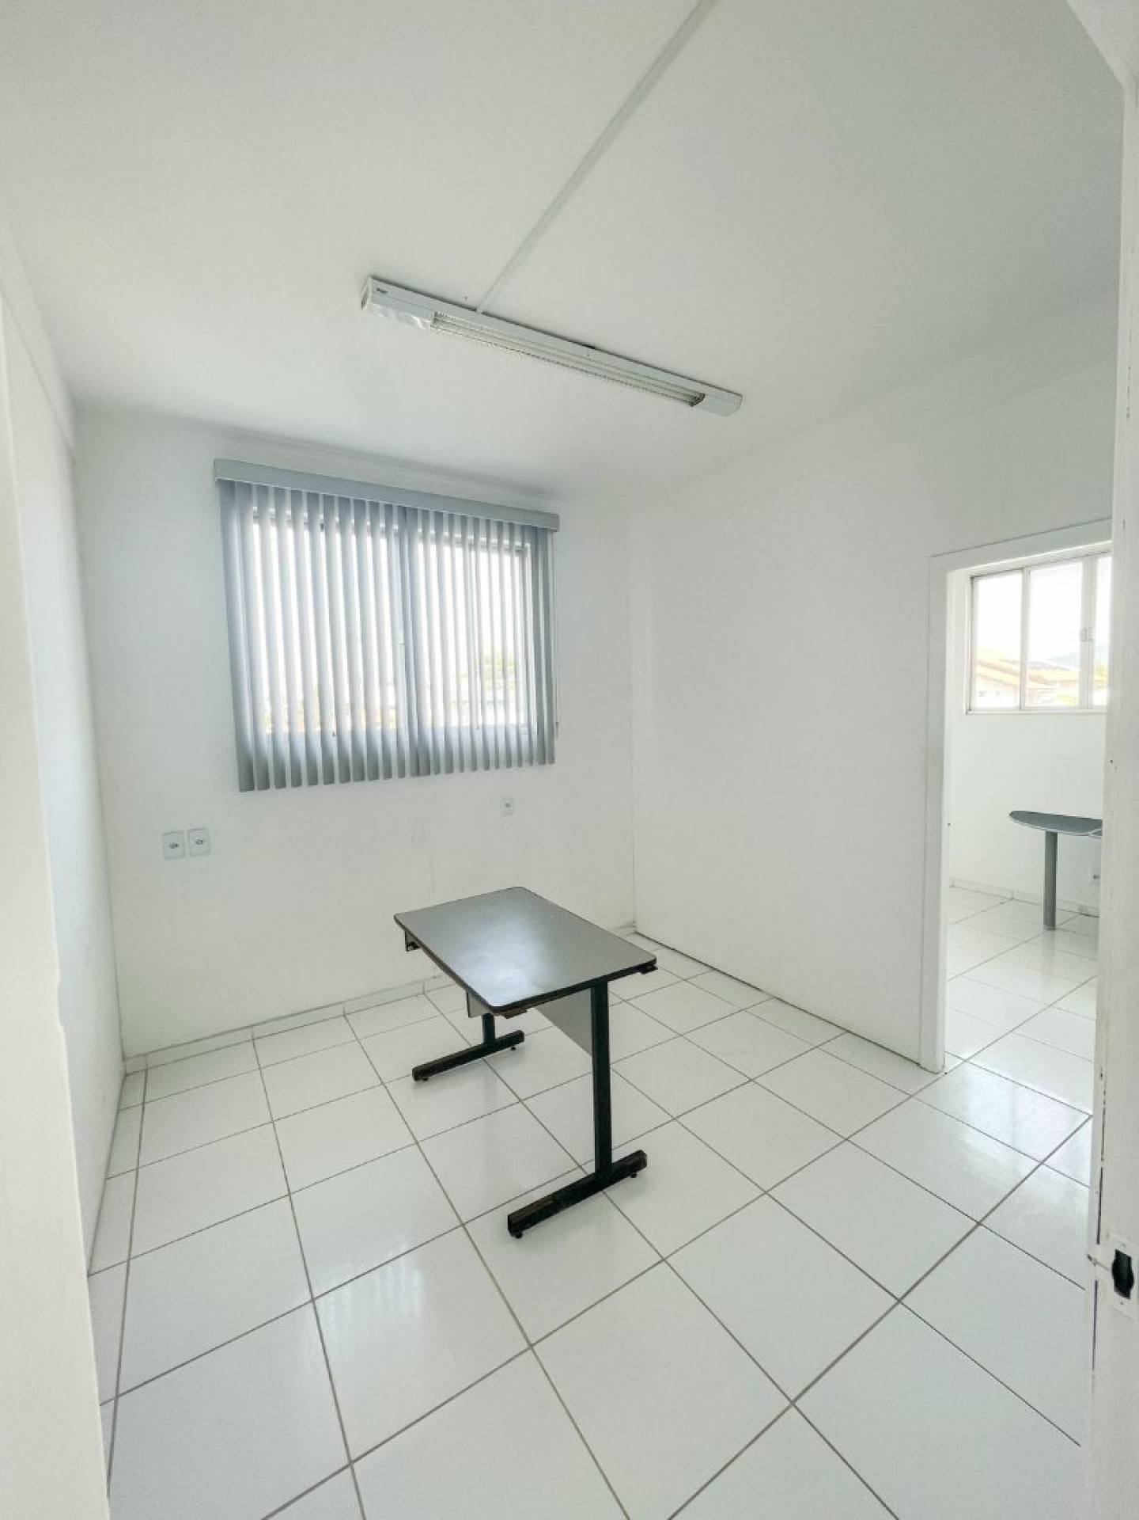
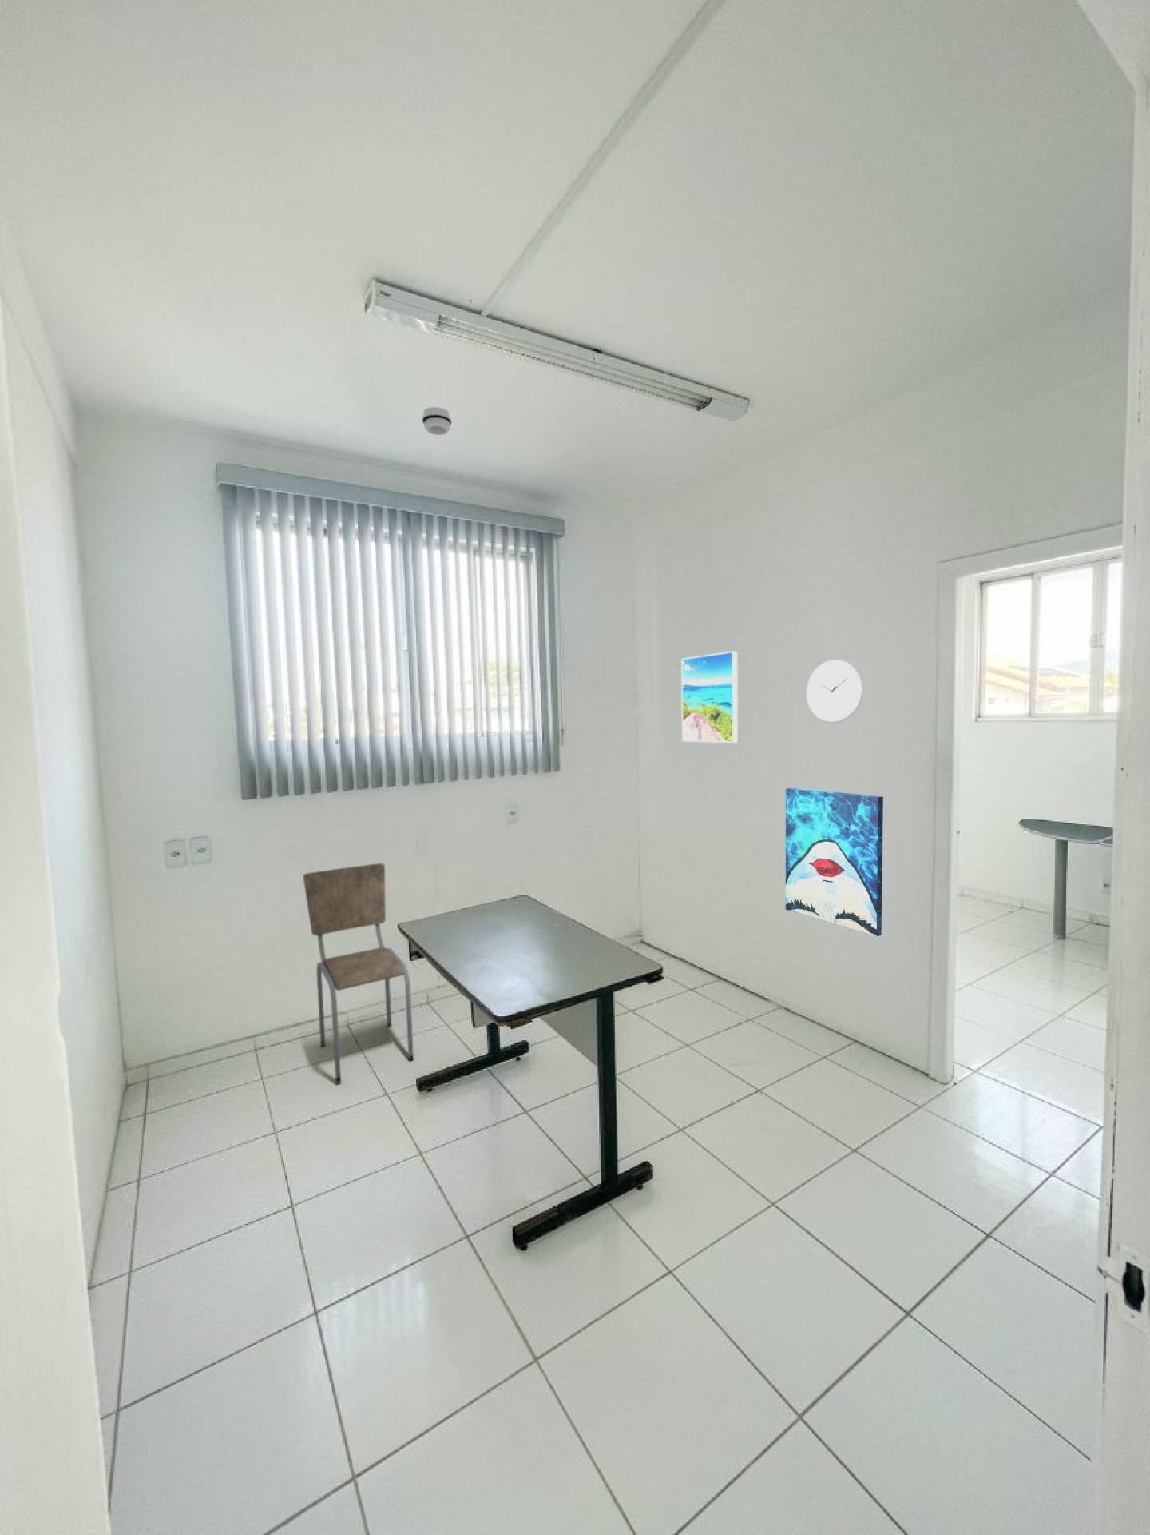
+ dining chair [303,863,414,1084]
+ wall clock [806,659,864,724]
+ wall art [785,788,884,938]
+ smoke detector [422,406,452,435]
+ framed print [680,650,739,743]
